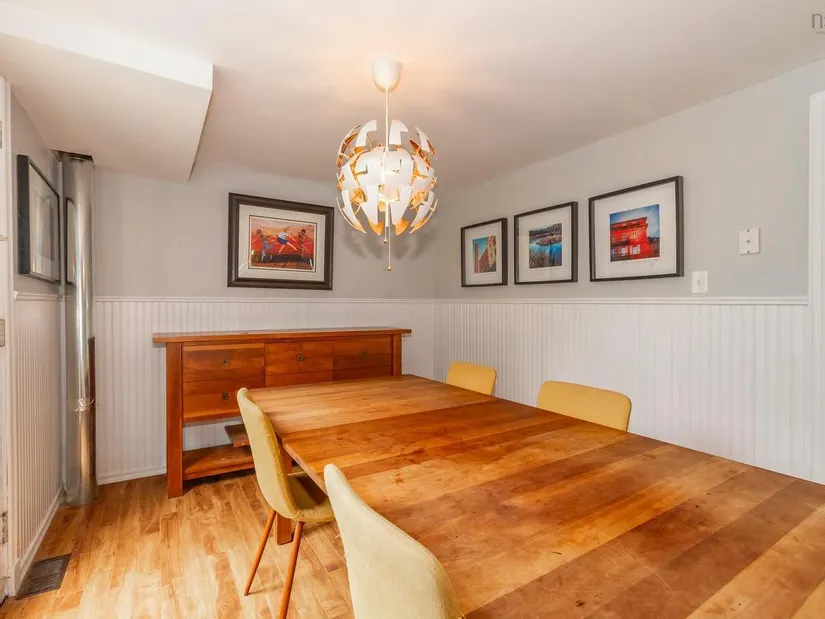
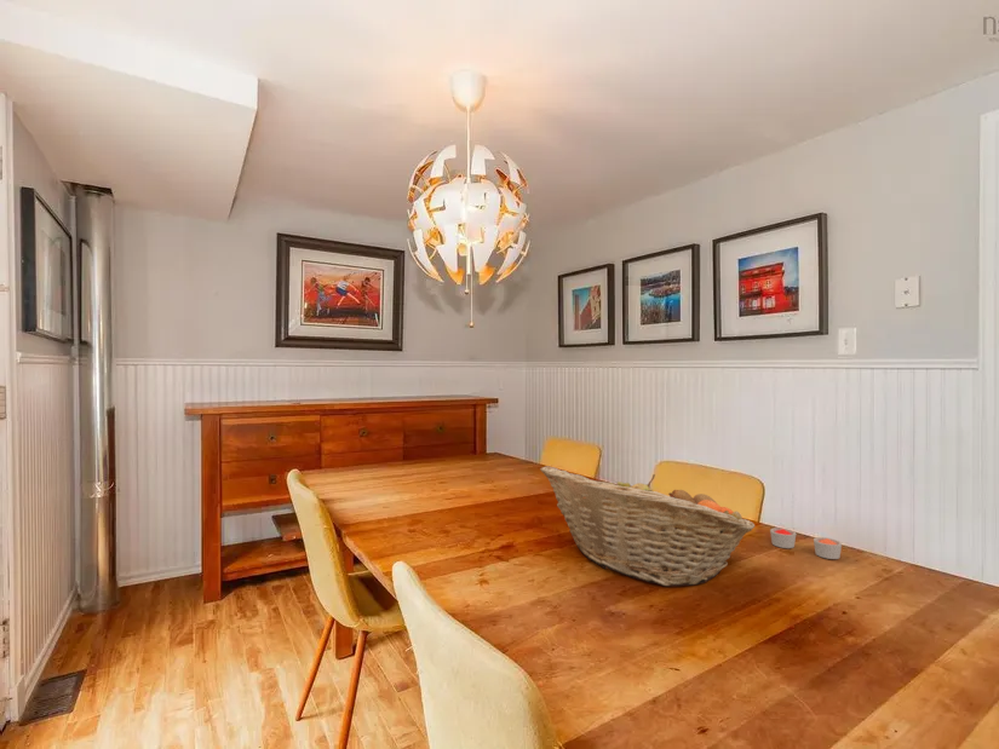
+ candle [769,528,843,560]
+ fruit basket [539,465,756,587]
